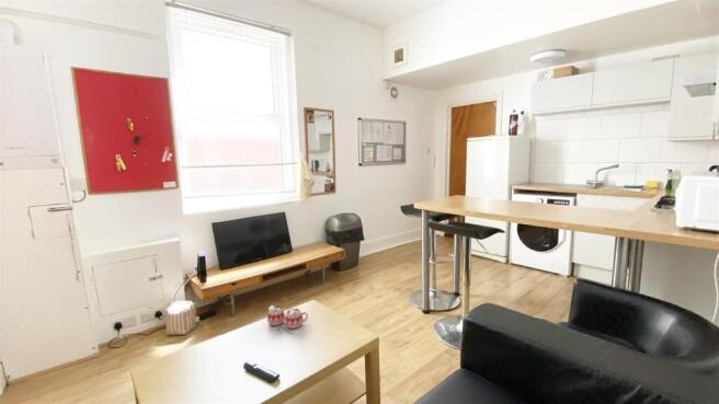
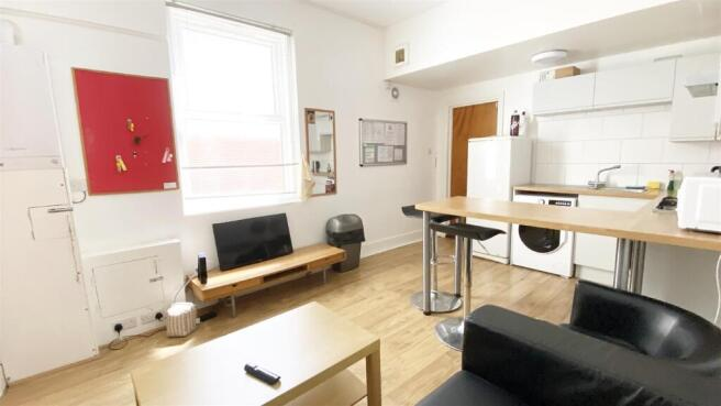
- mug [266,303,309,335]
